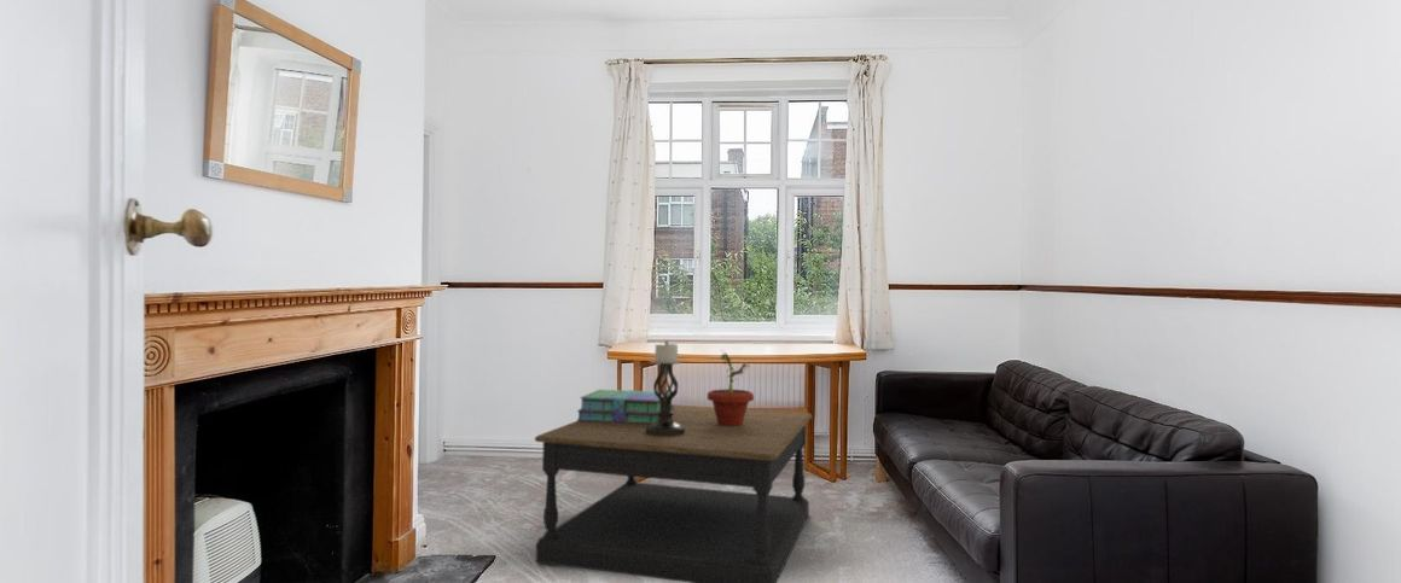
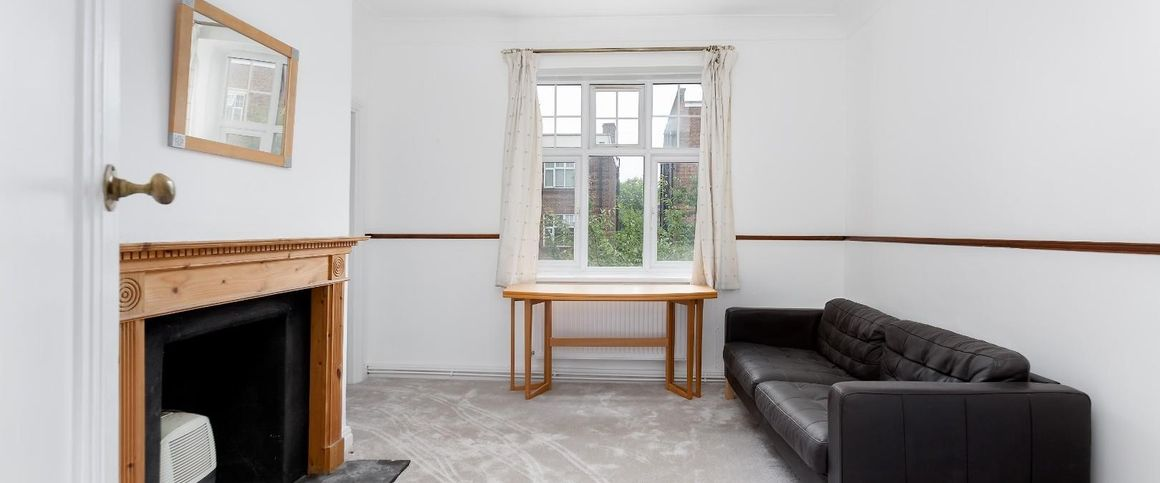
- potted plant [707,349,755,426]
- candle holder [646,339,685,437]
- stack of books [576,389,675,424]
- coffee table [534,404,813,583]
